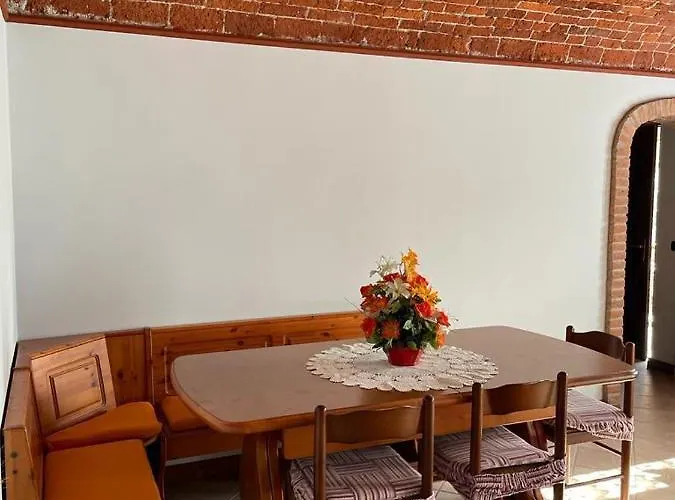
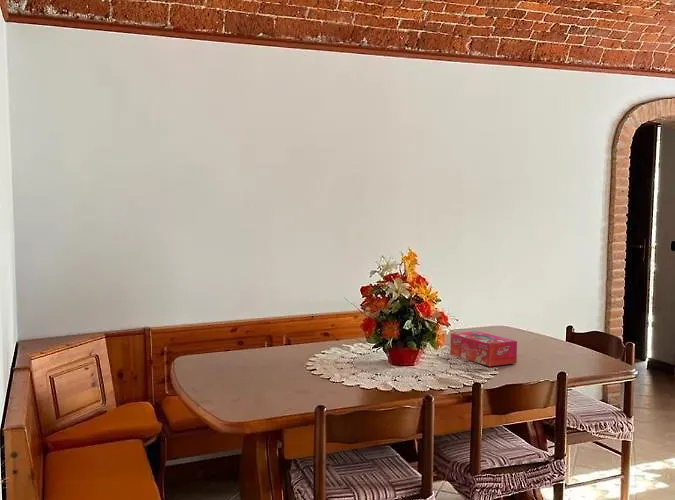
+ tissue box [449,330,518,367]
